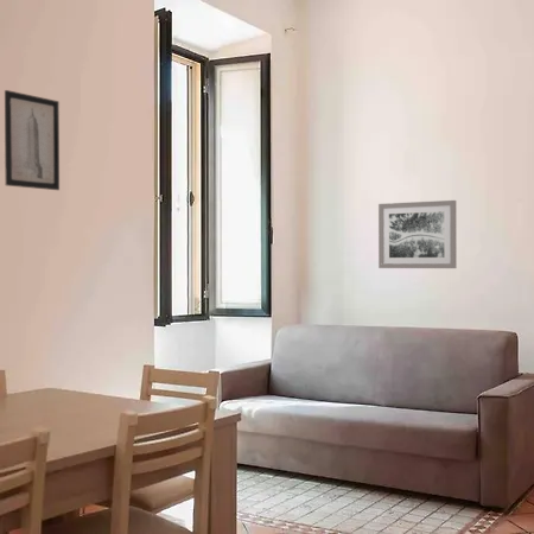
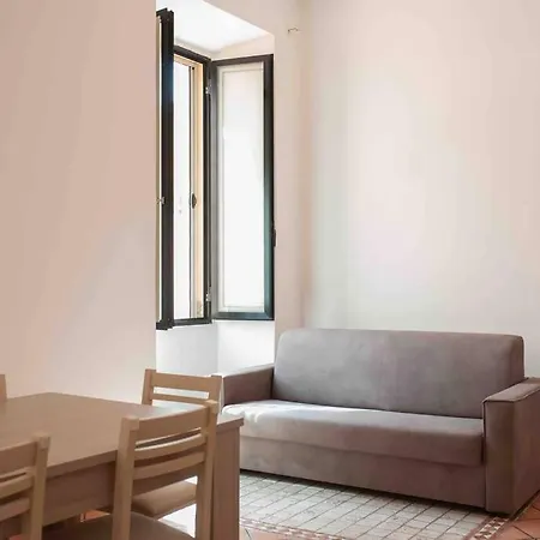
- wall art [4,89,61,191]
- wall art [377,199,458,269]
